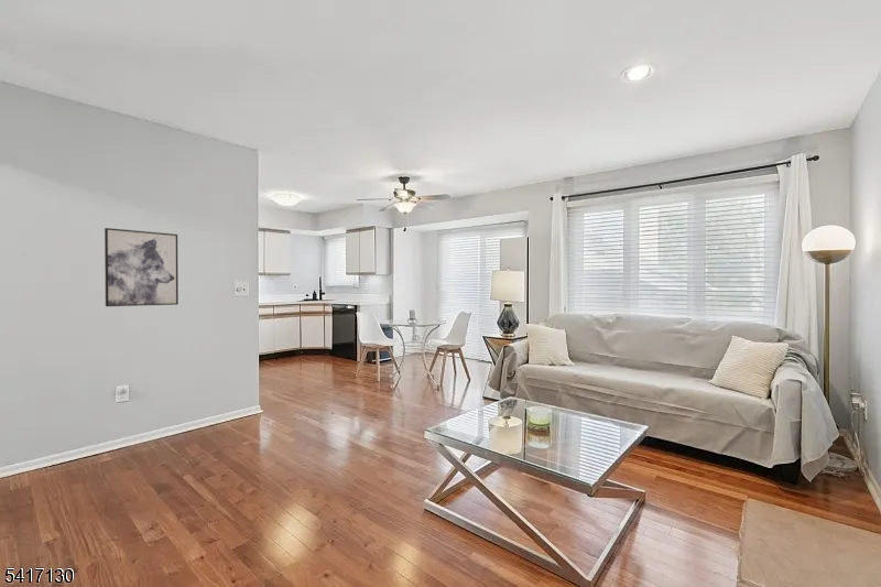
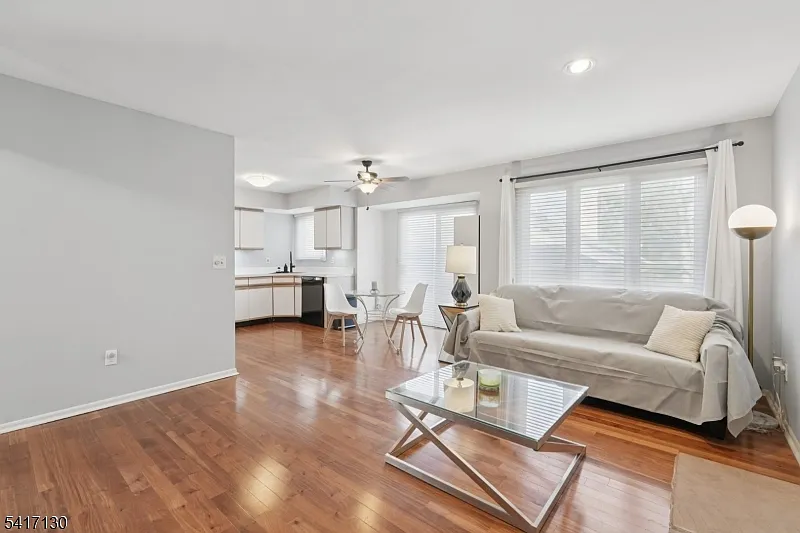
- wall art [104,227,180,307]
